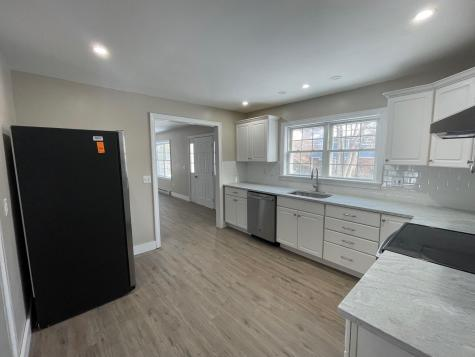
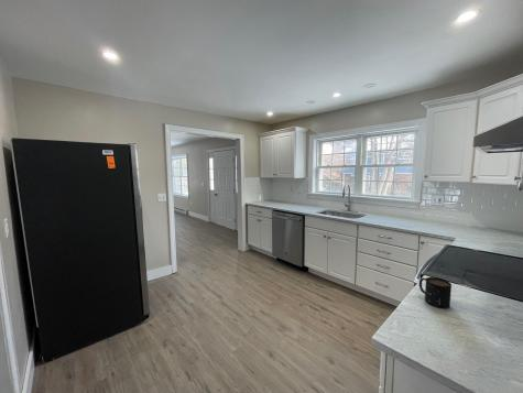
+ mug [418,276,453,309]
